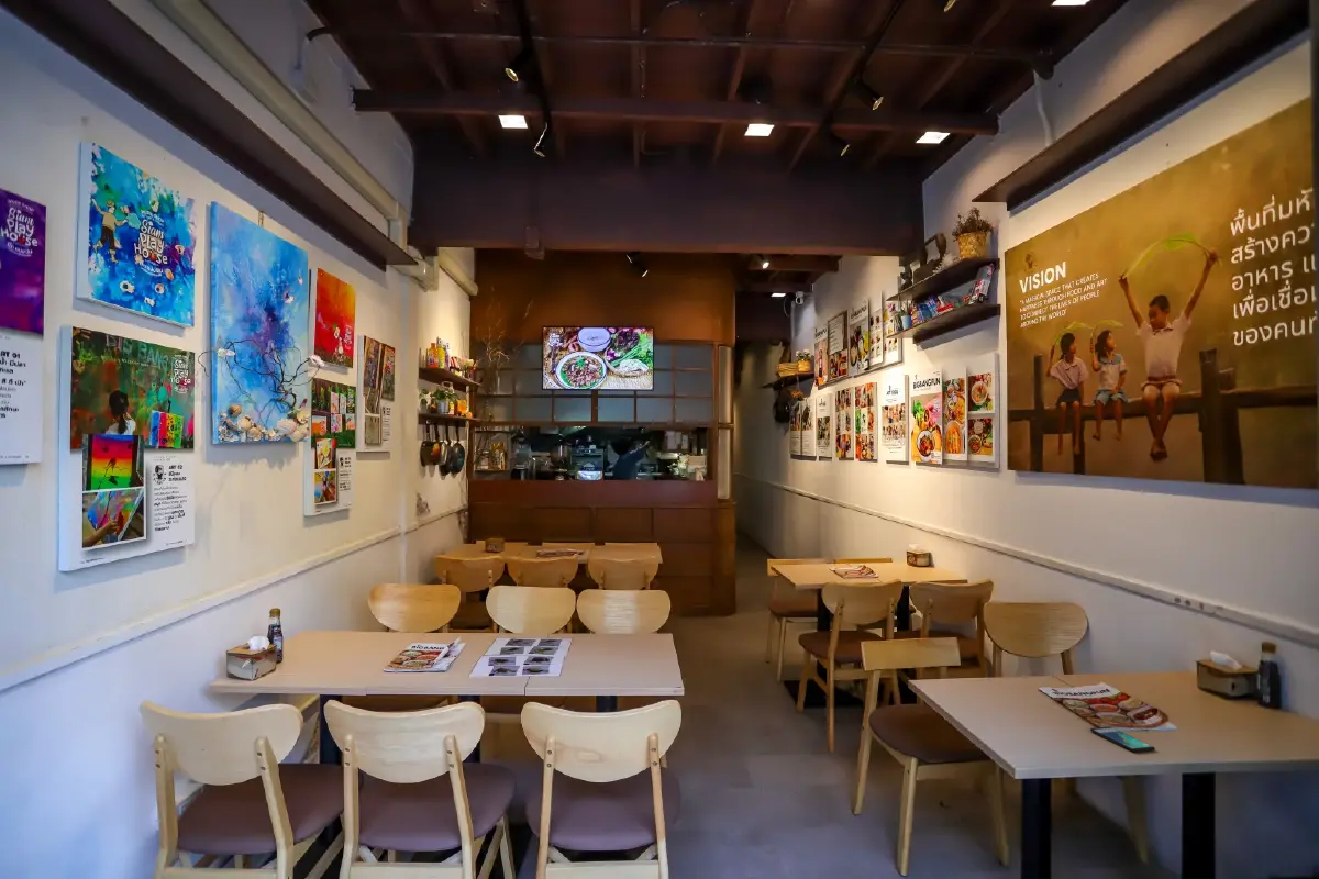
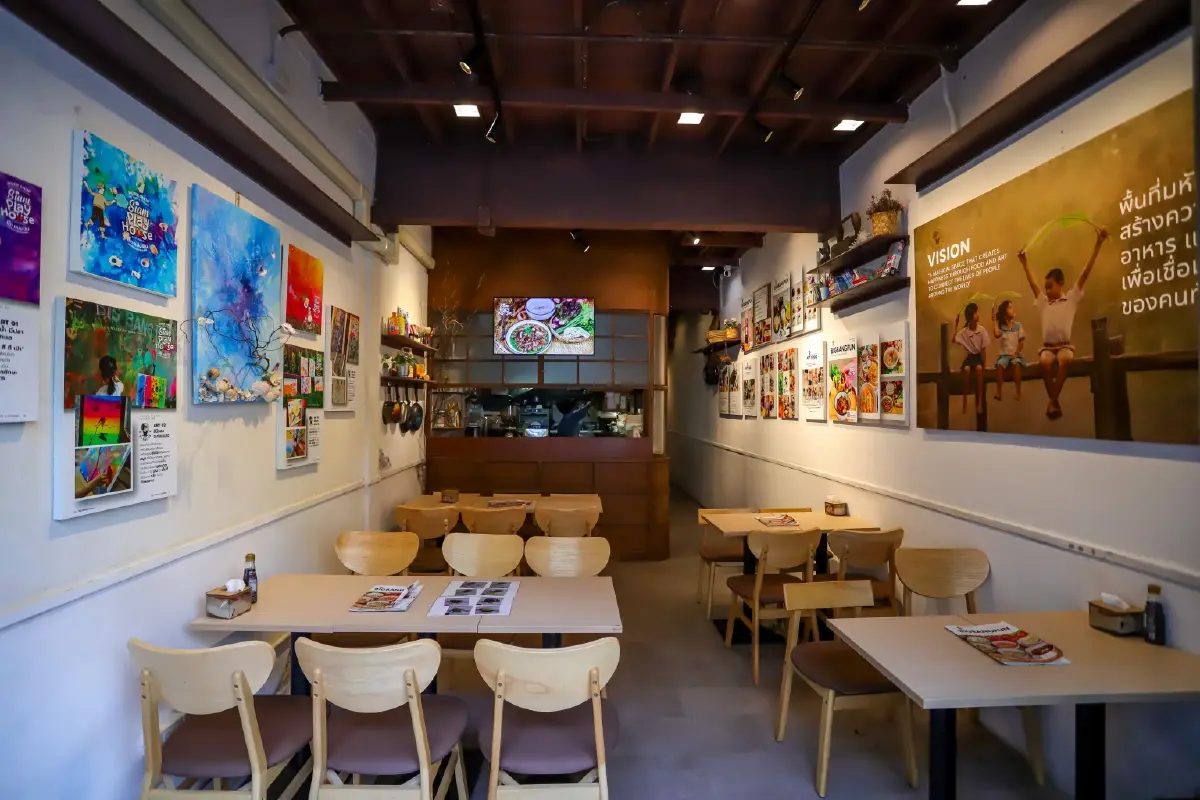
- smartphone [1089,725,1156,753]
